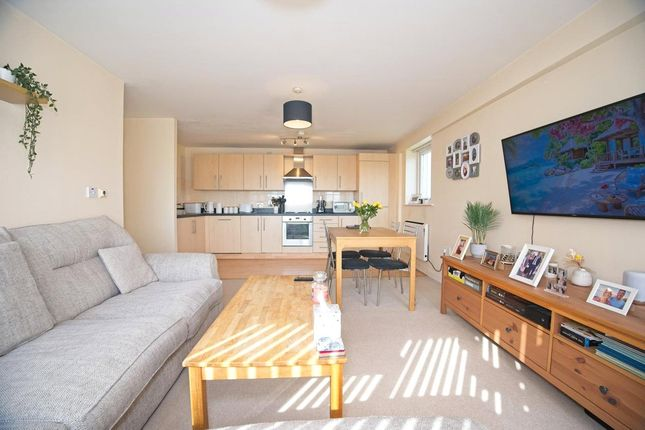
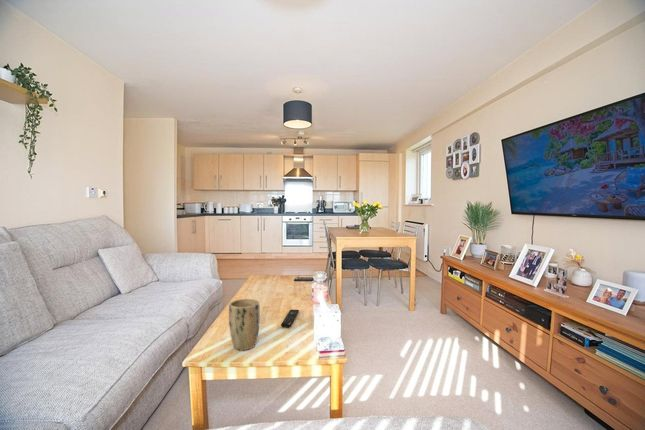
+ remote control [280,309,300,329]
+ plant pot [228,298,261,351]
